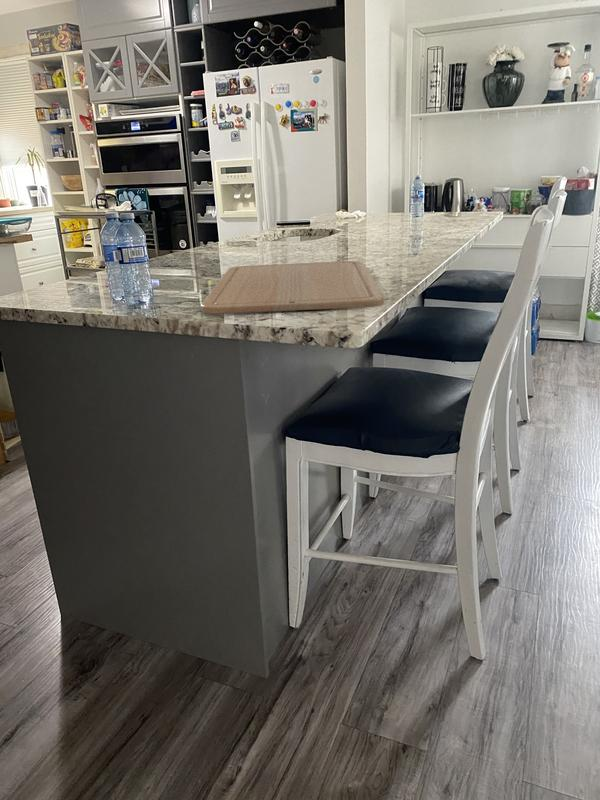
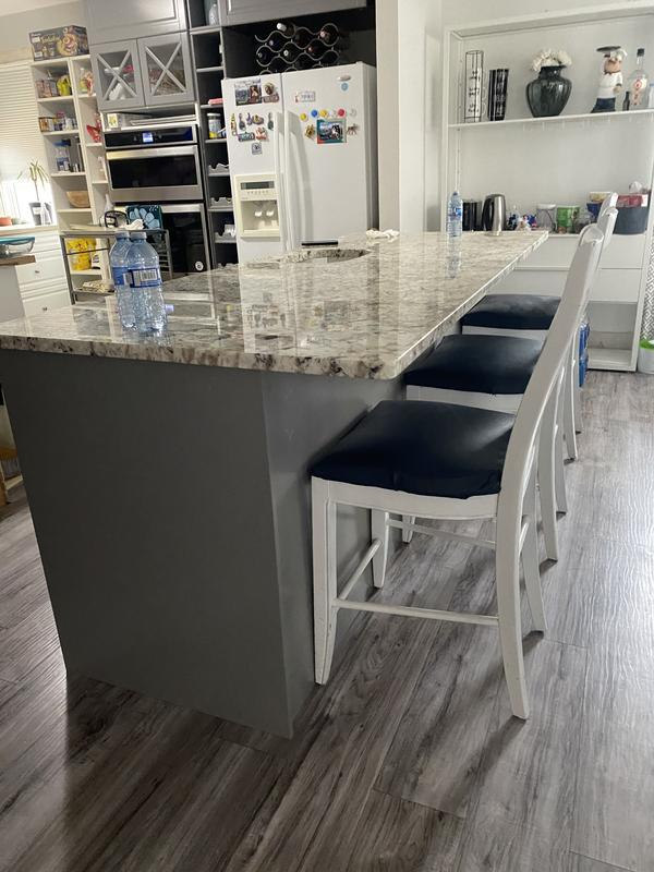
- chopping board [199,260,385,315]
